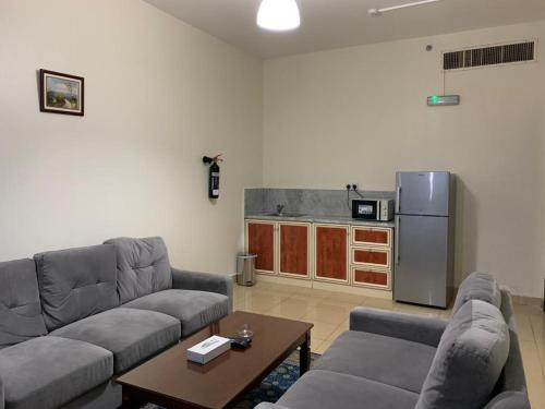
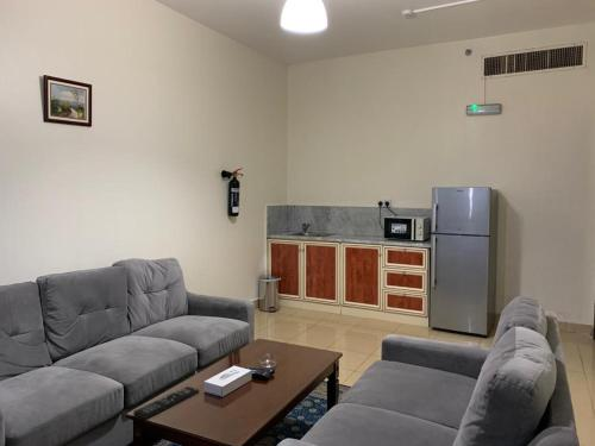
+ remote control [132,385,200,420]
